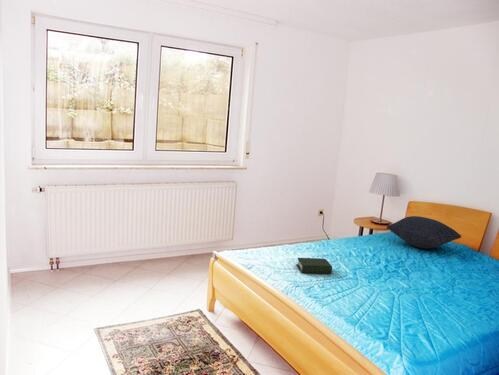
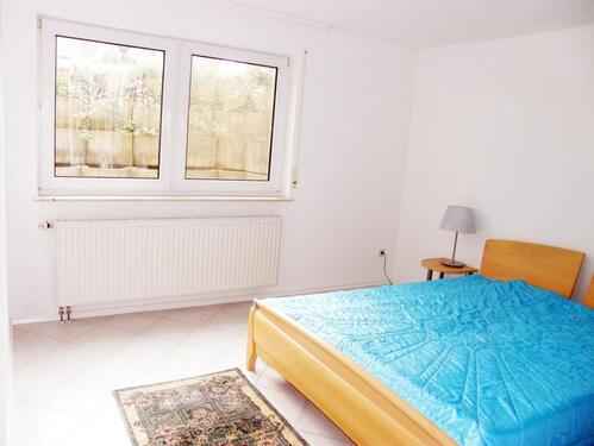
- pillow [386,215,462,250]
- book [295,257,333,275]
